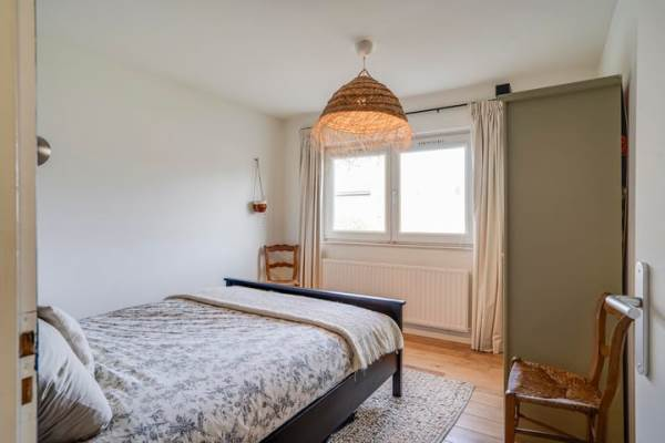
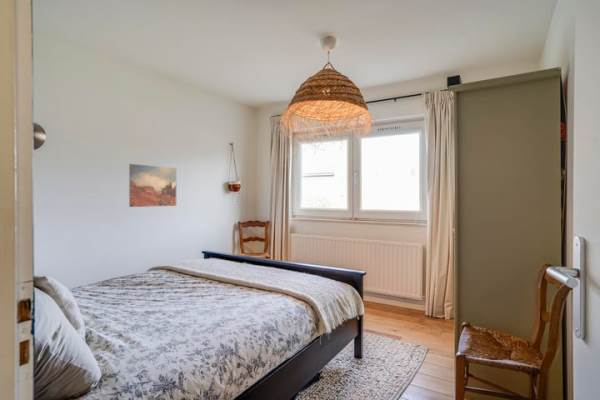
+ wall art [128,163,177,208]
